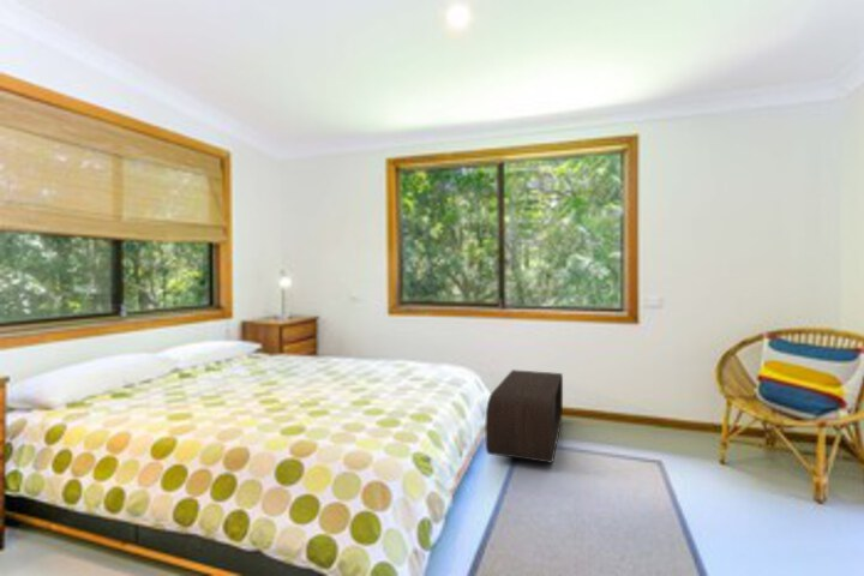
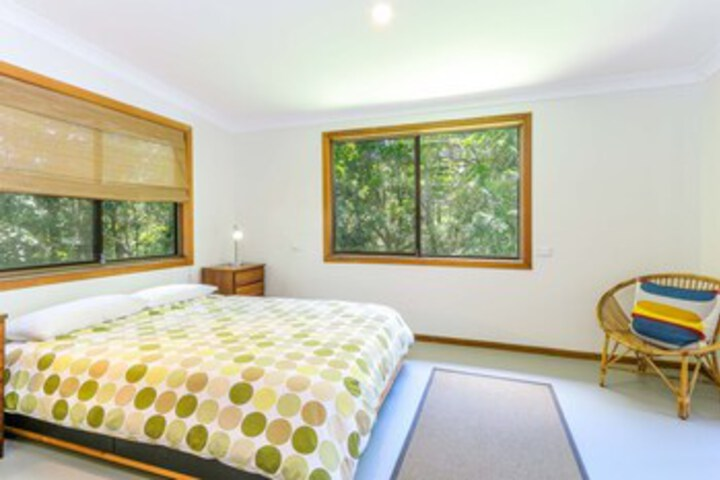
- coffee table [485,368,564,464]
